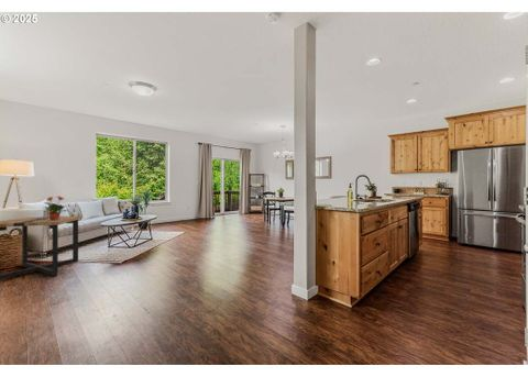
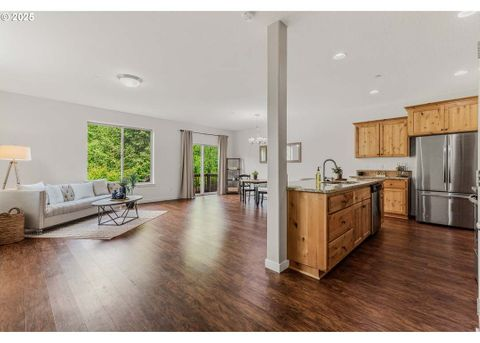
- potted plant [44,195,69,221]
- side table [0,214,84,281]
